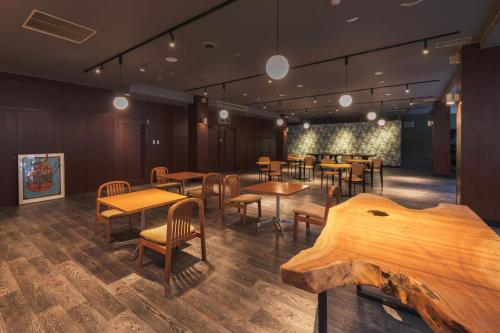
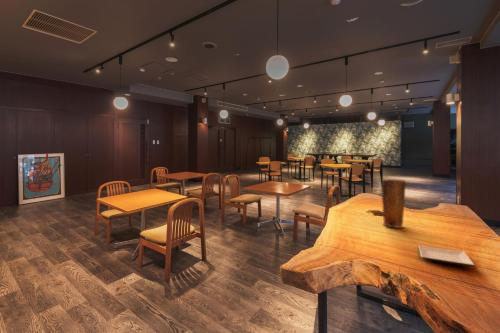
+ vase [381,179,406,229]
+ plate [418,244,475,267]
